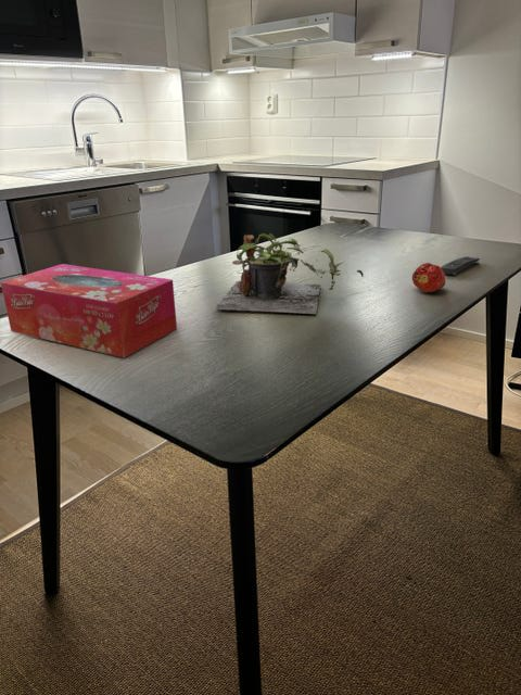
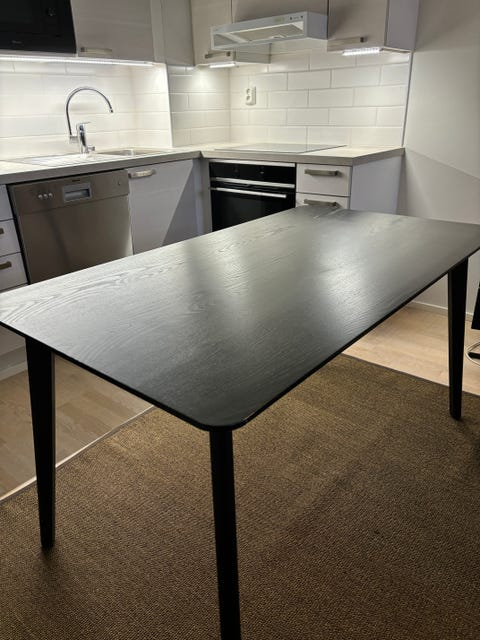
- tissue box [0,263,178,359]
- remote control [440,255,481,276]
- fruit [411,262,446,293]
- plant [214,232,365,315]
